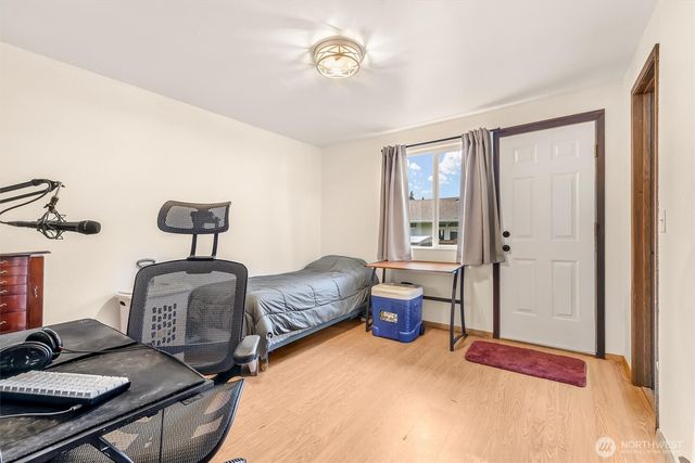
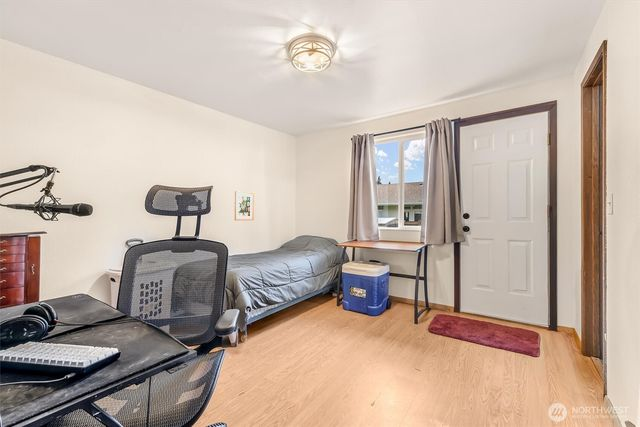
+ wall art [234,190,255,221]
